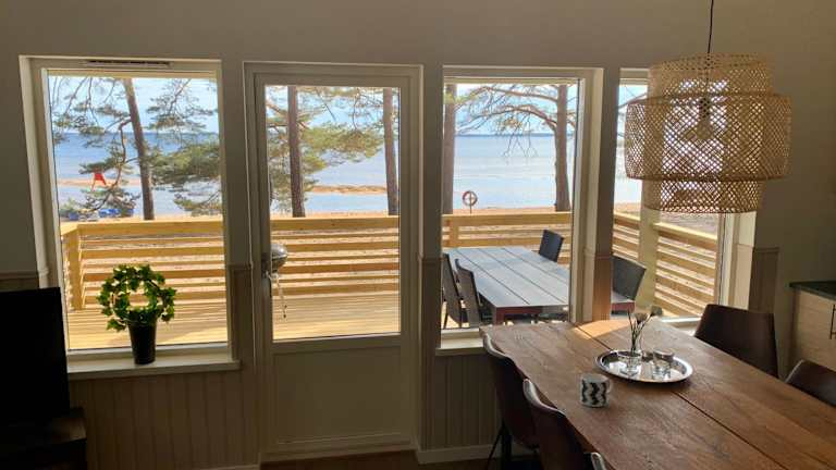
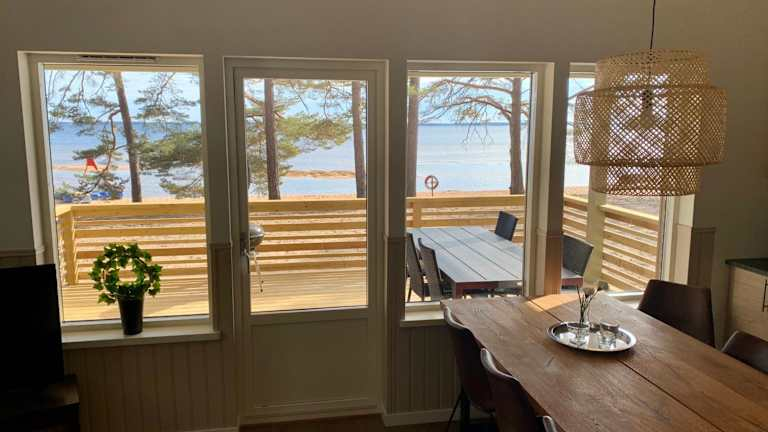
- cup [579,372,614,408]
